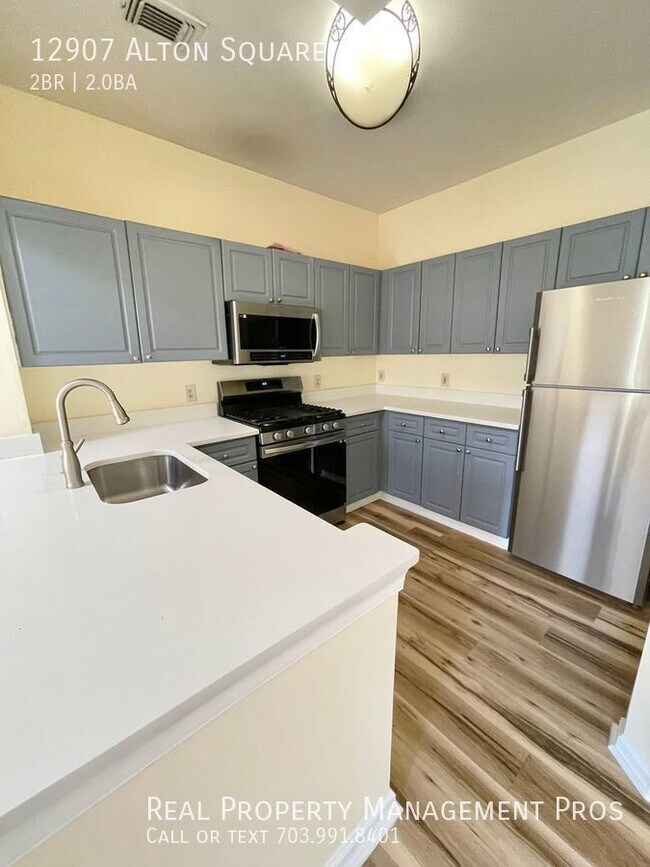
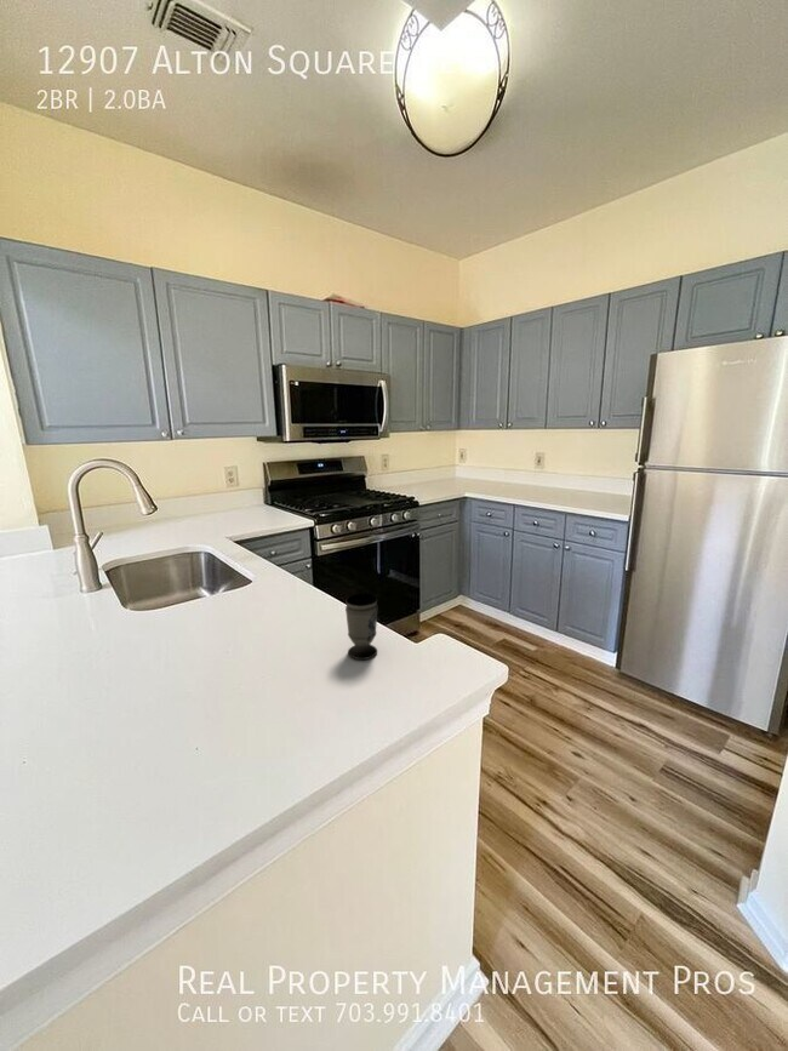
+ cup [344,593,379,661]
